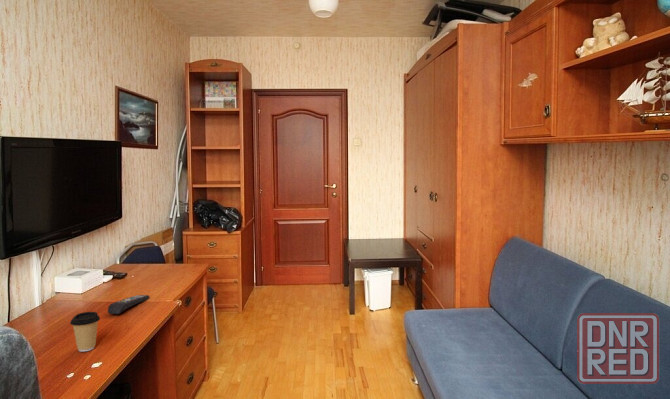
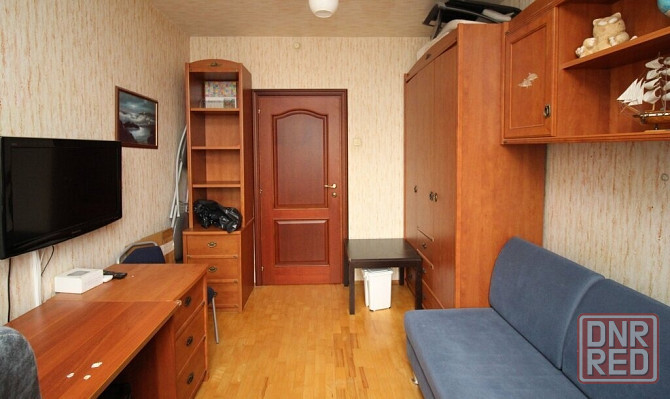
- remote control [107,294,150,315]
- coffee cup [69,311,101,353]
